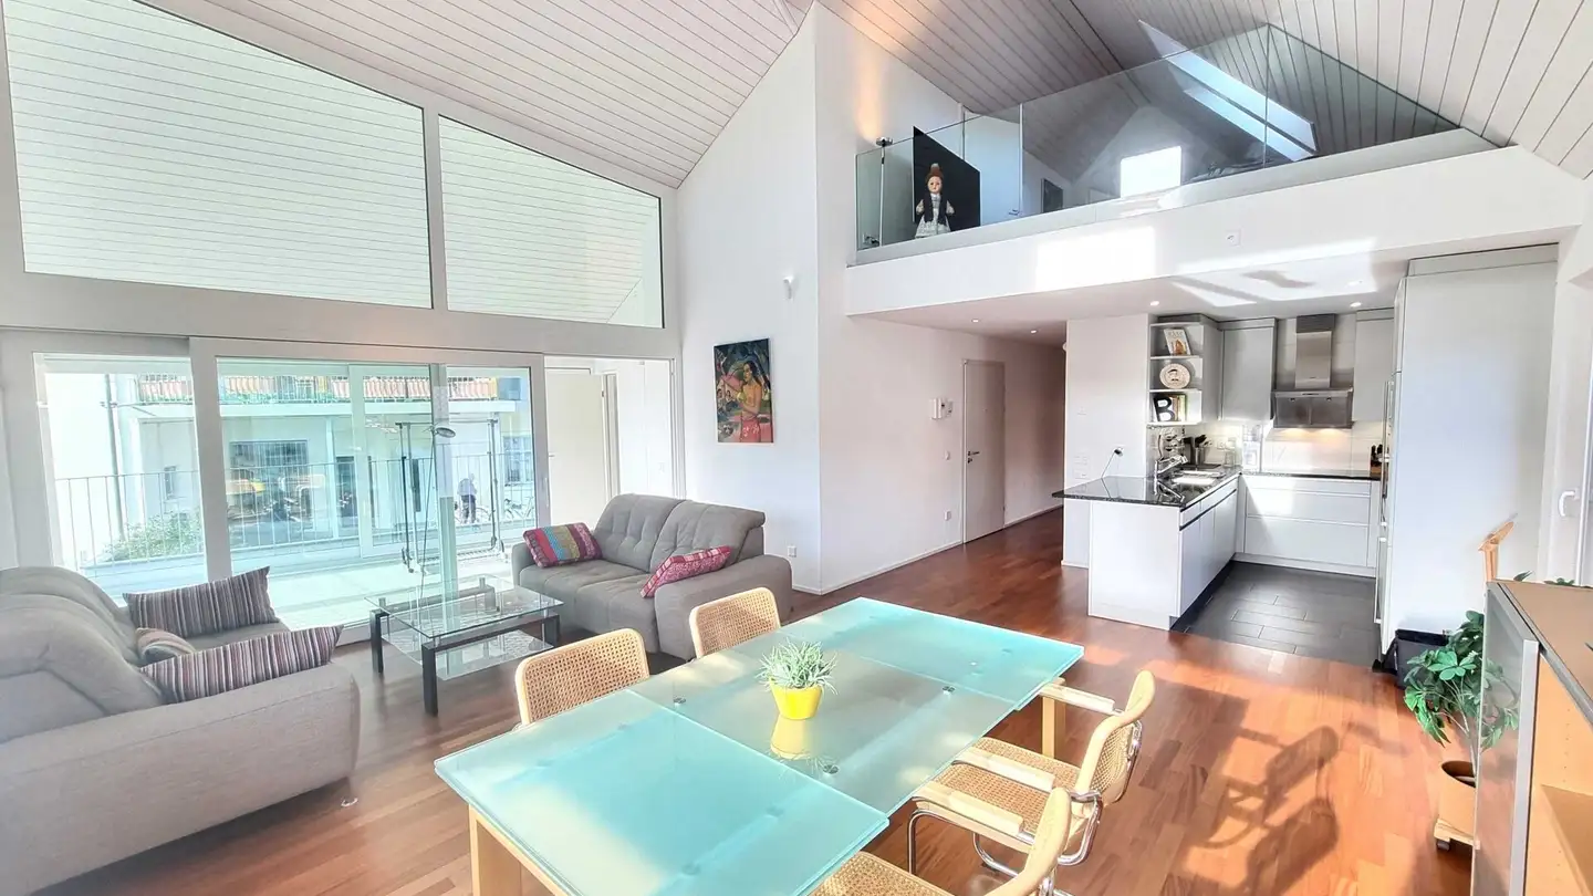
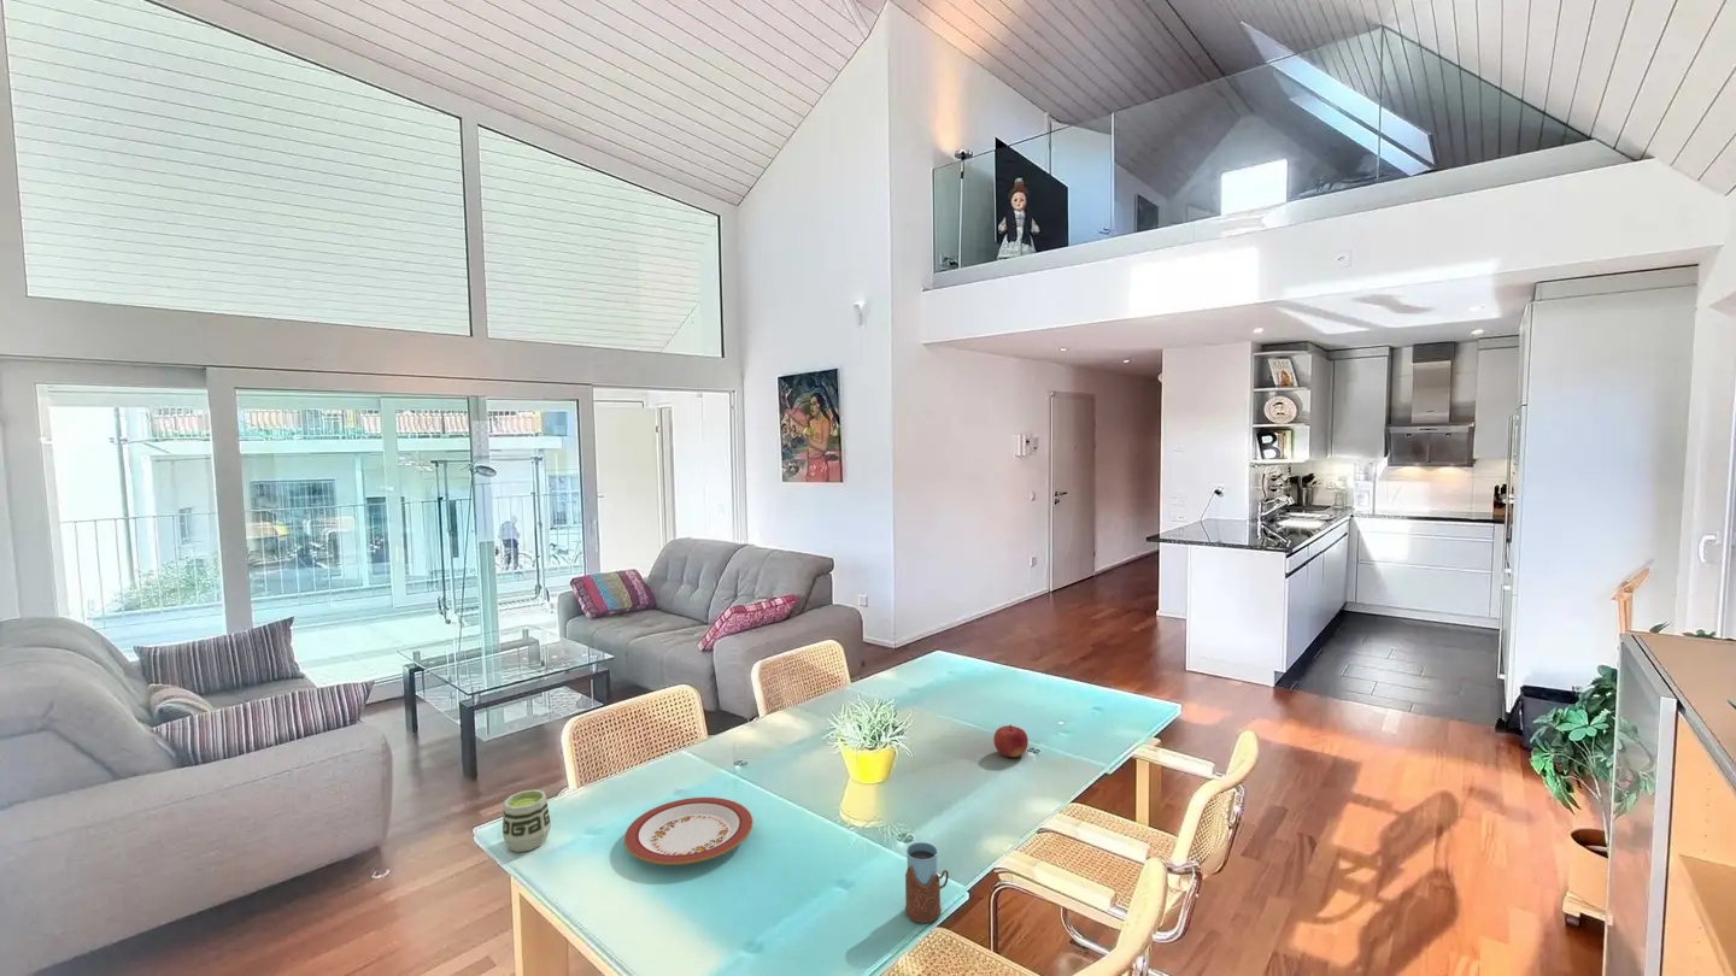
+ fruit [992,723,1030,758]
+ cup [502,788,552,853]
+ drinking glass [904,841,950,924]
+ plate [623,796,753,866]
